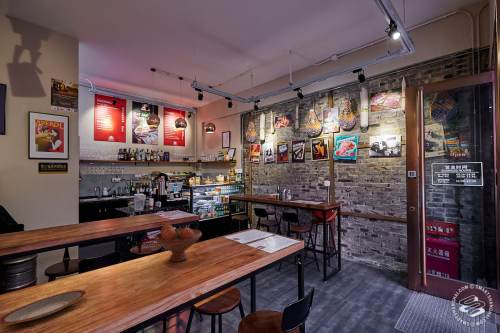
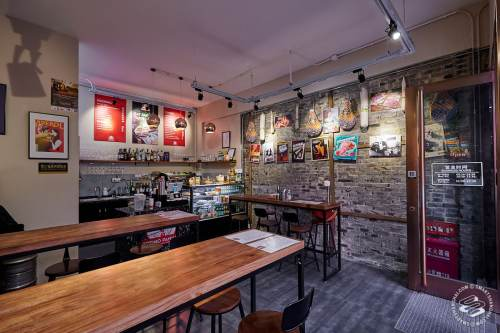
- plate [0,289,87,326]
- fruit bowl [153,224,203,263]
